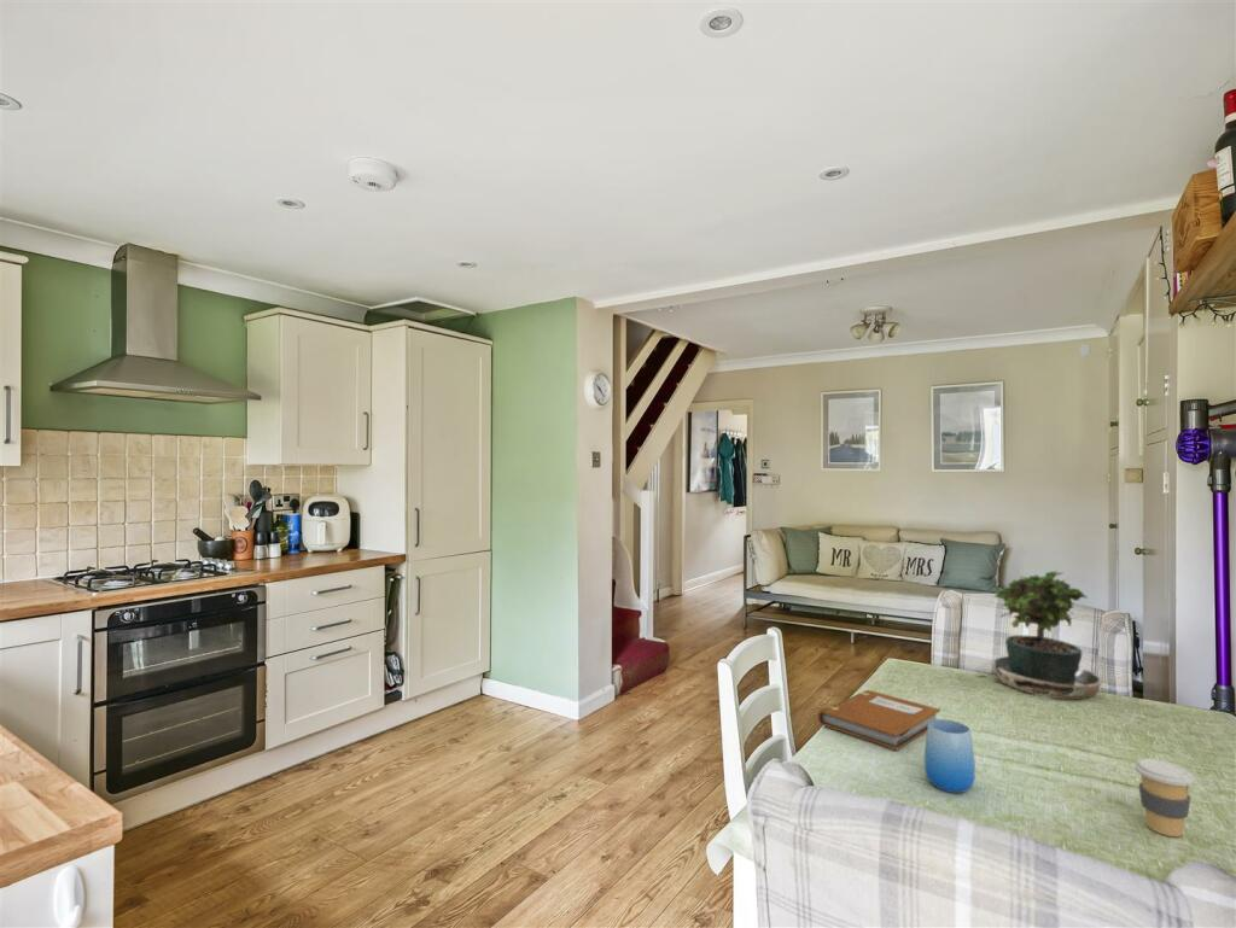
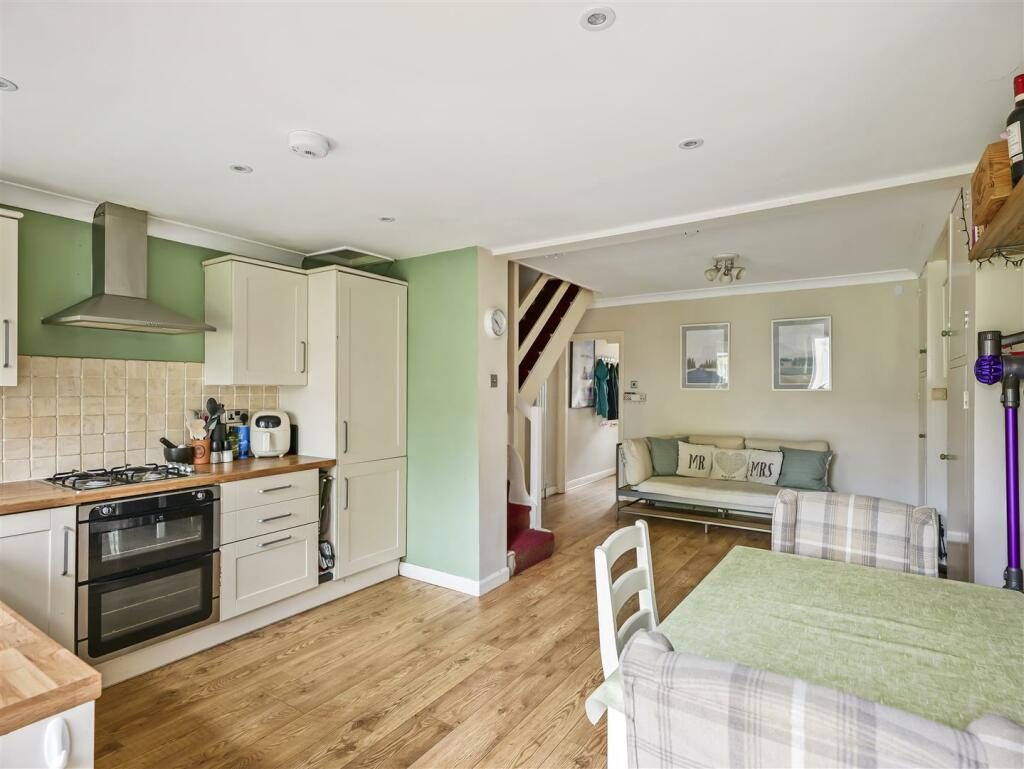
- notebook [817,689,941,751]
- coffee cup [1133,758,1195,837]
- cup [923,718,976,794]
- potted plant [958,568,1103,701]
